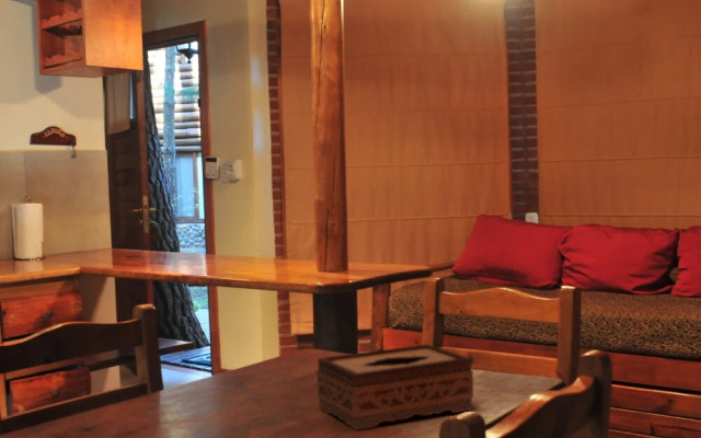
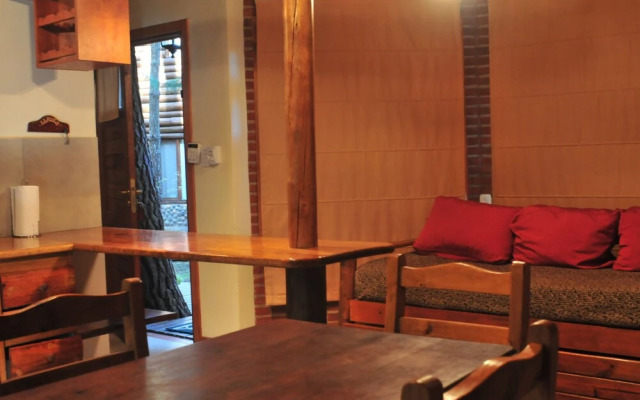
- tissue box [315,343,474,431]
